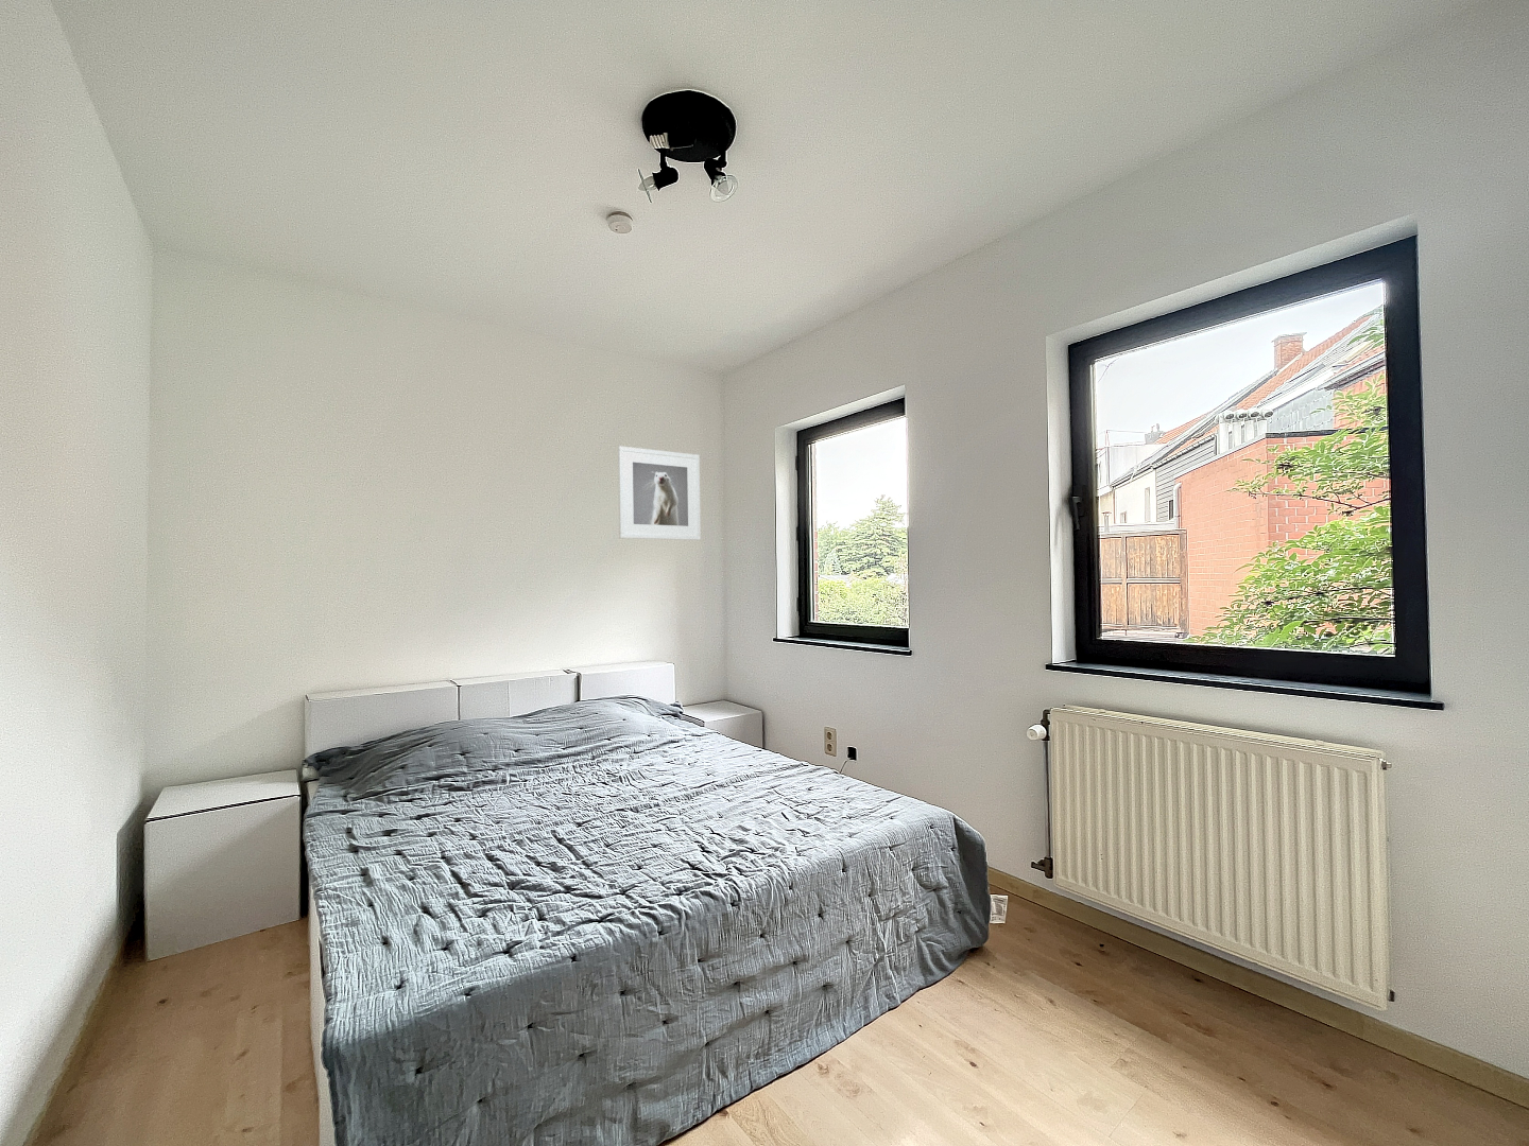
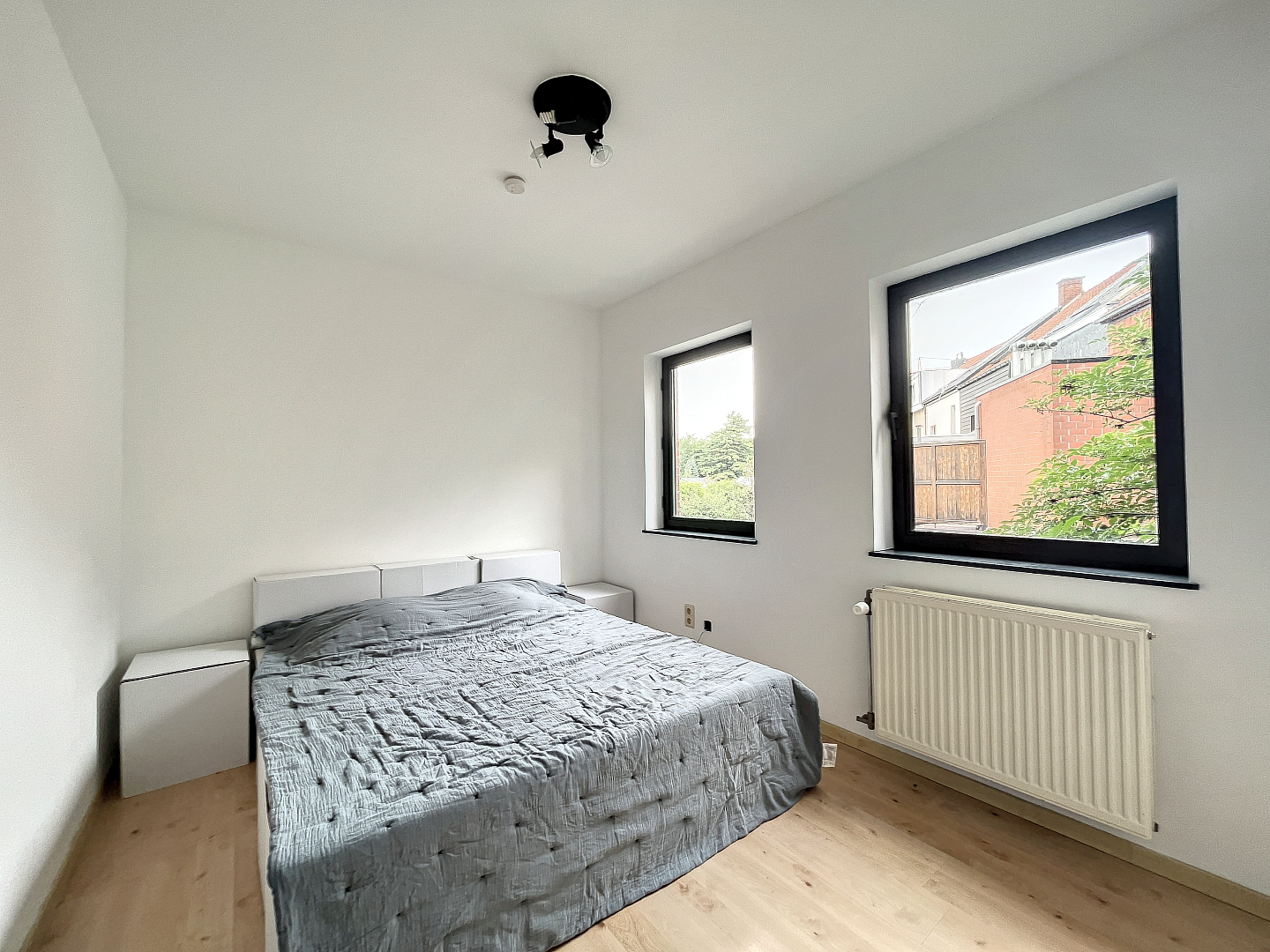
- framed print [616,445,702,542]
